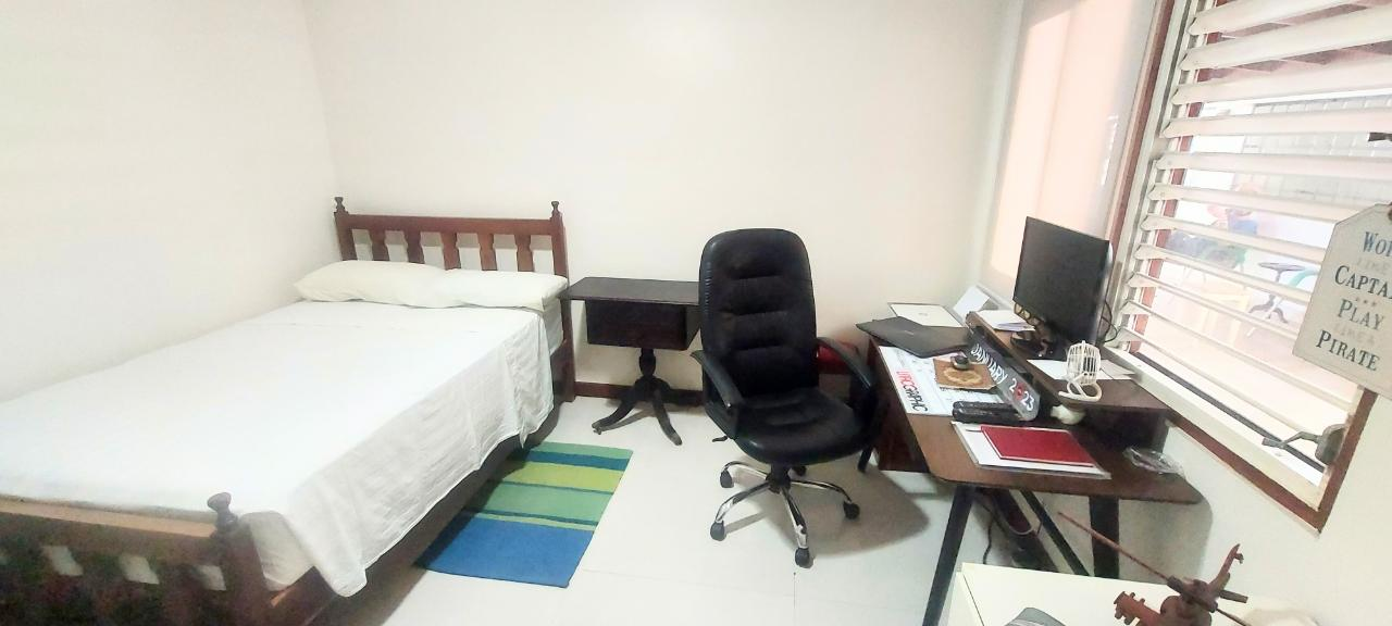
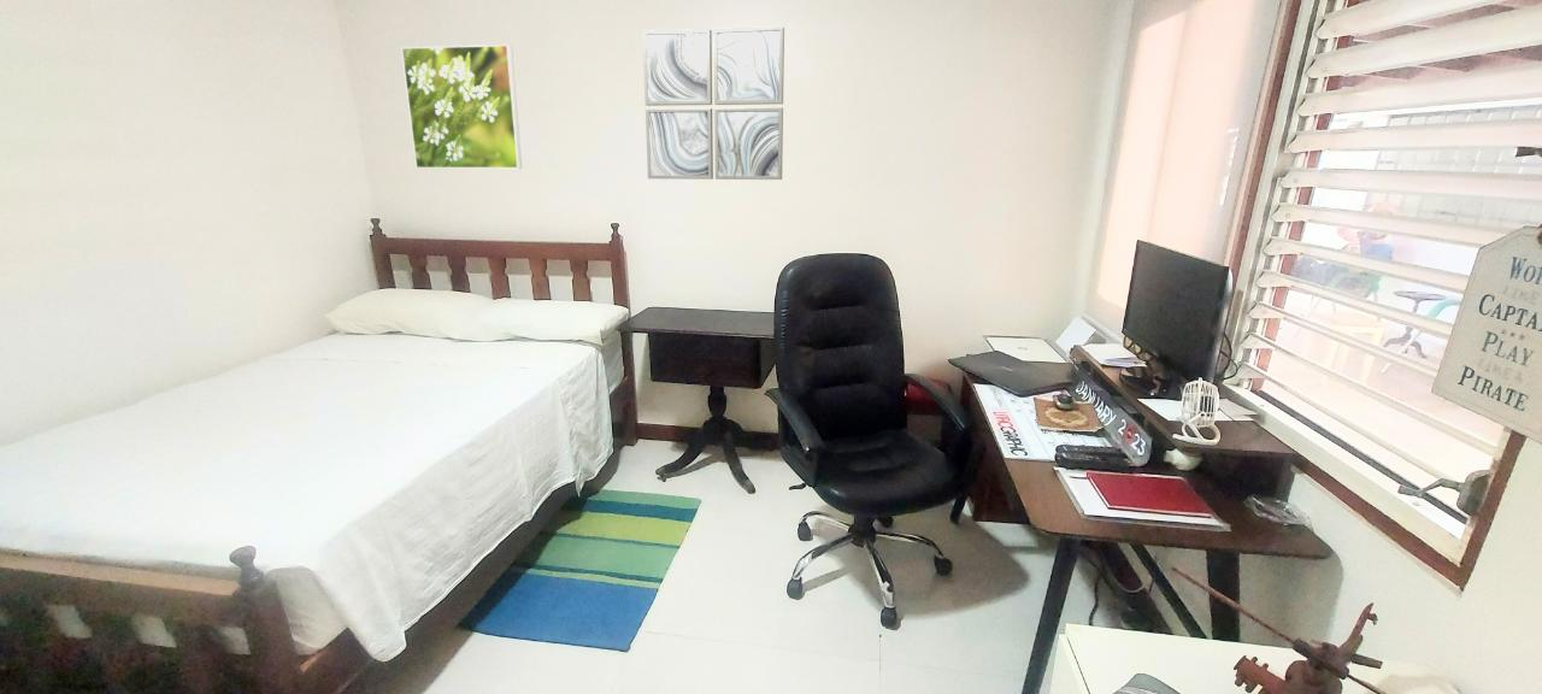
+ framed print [400,43,523,170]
+ wall art [641,25,785,181]
